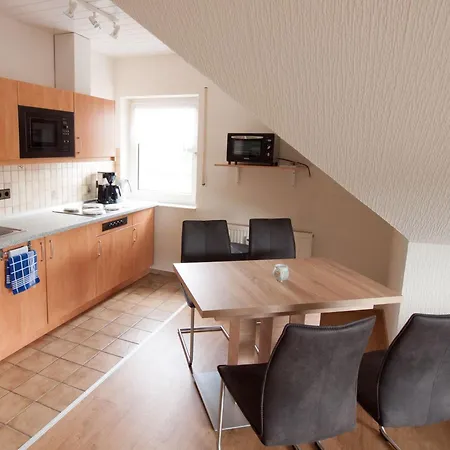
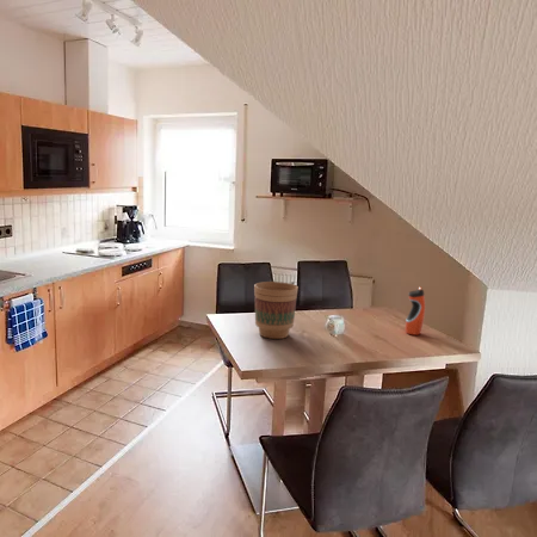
+ water bottle [405,285,426,337]
+ flower pot [253,280,300,340]
